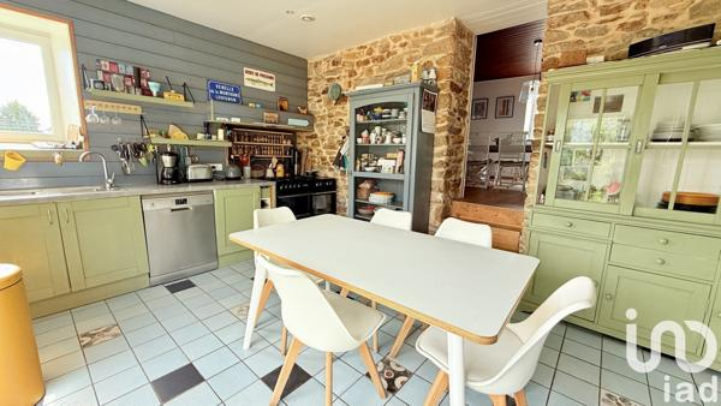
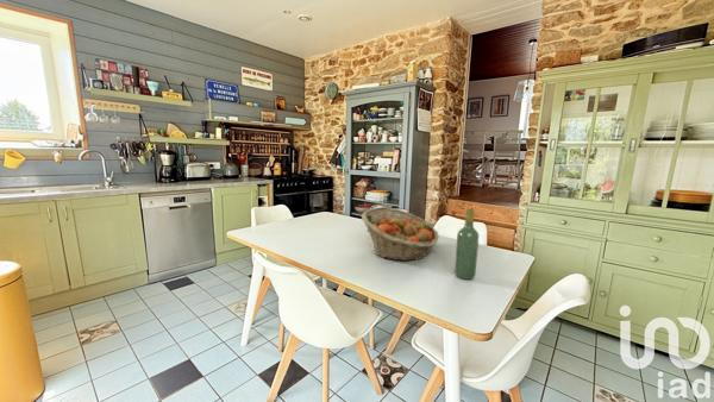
+ fruit basket [361,206,440,262]
+ wine bottle [455,207,480,281]
